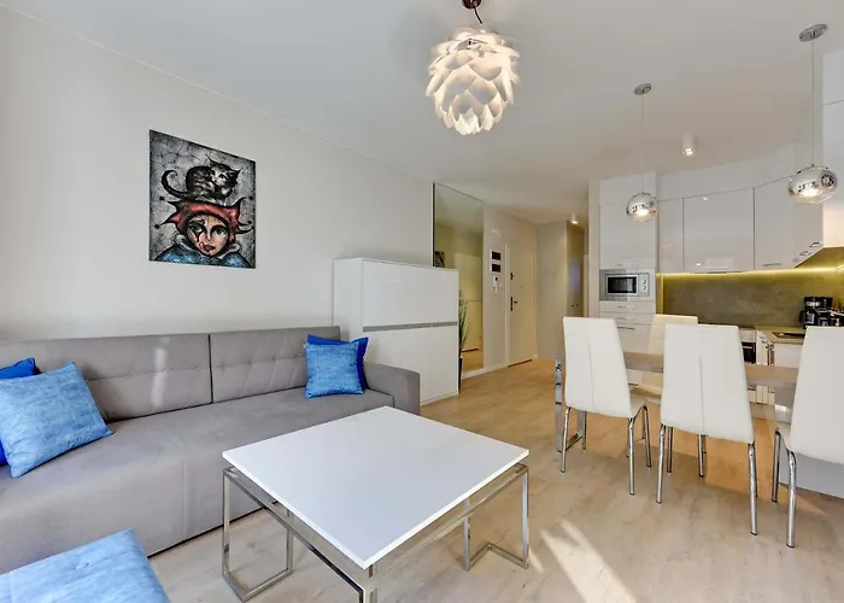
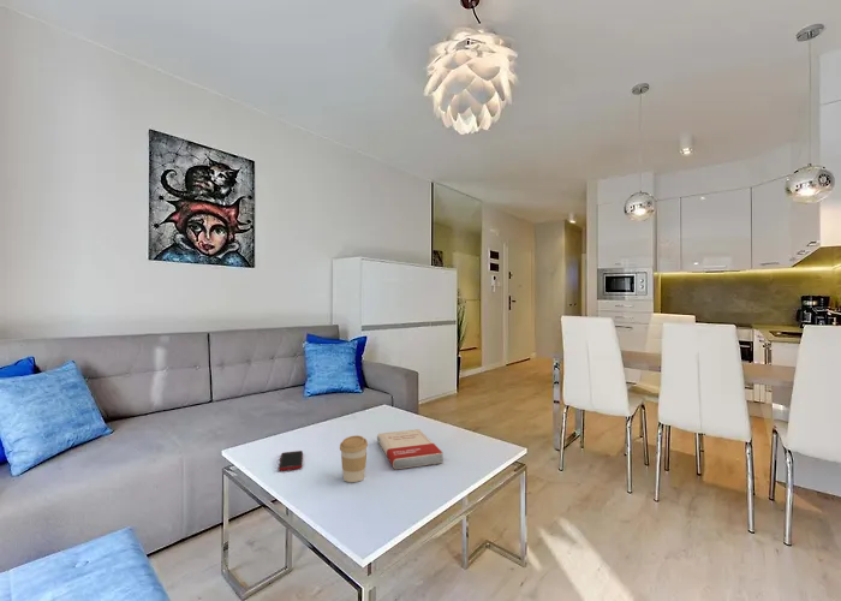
+ book [376,428,445,470]
+ cell phone [278,450,304,471]
+ coffee cup [339,434,369,483]
